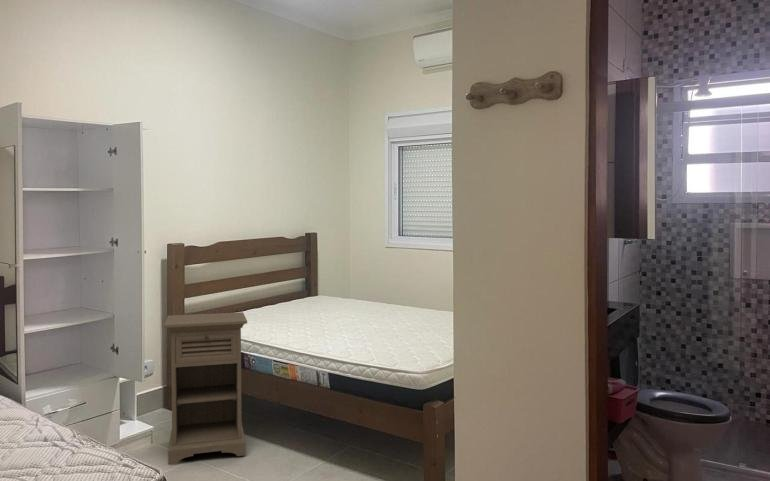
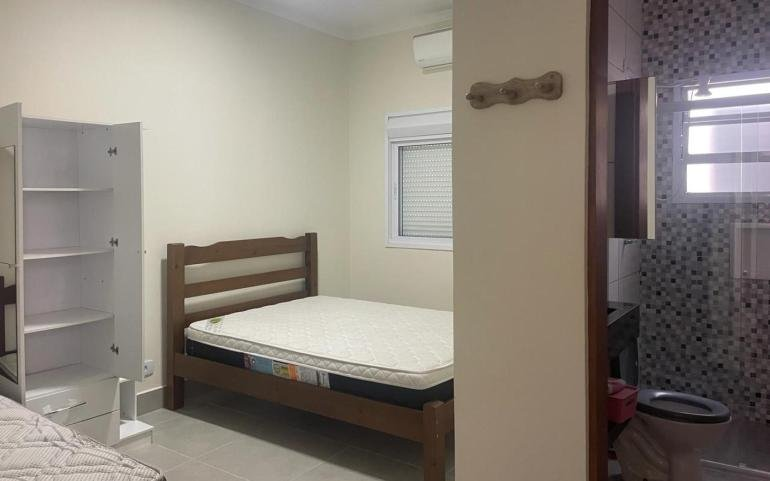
- nightstand [163,311,248,465]
